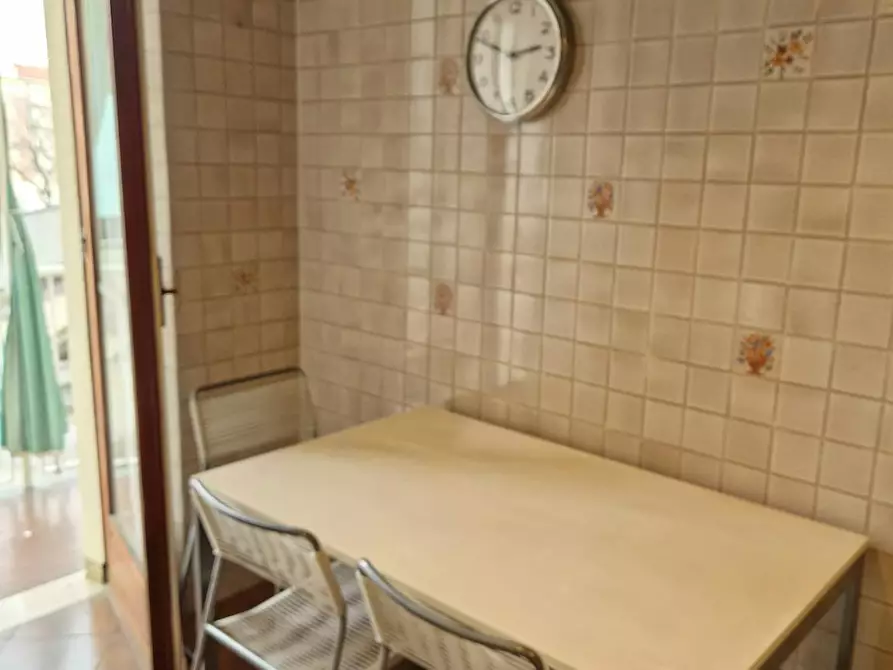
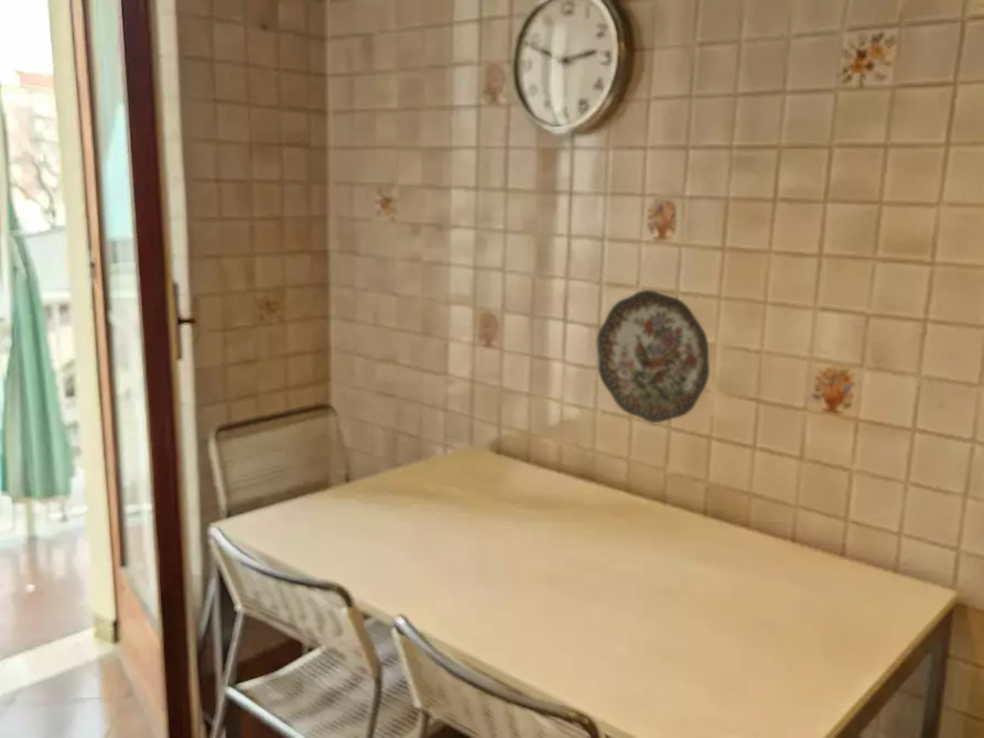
+ decorative plate [596,289,711,424]
